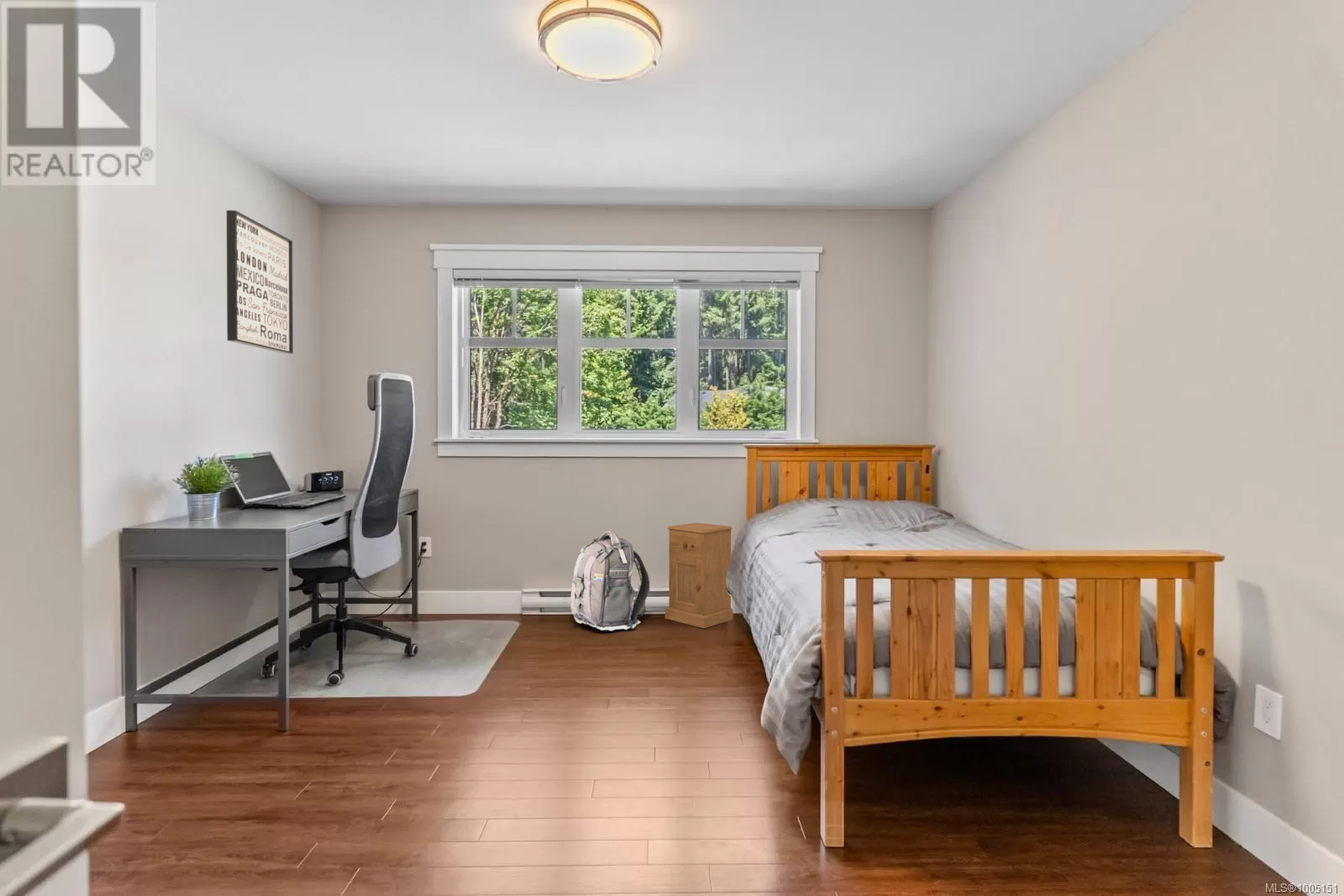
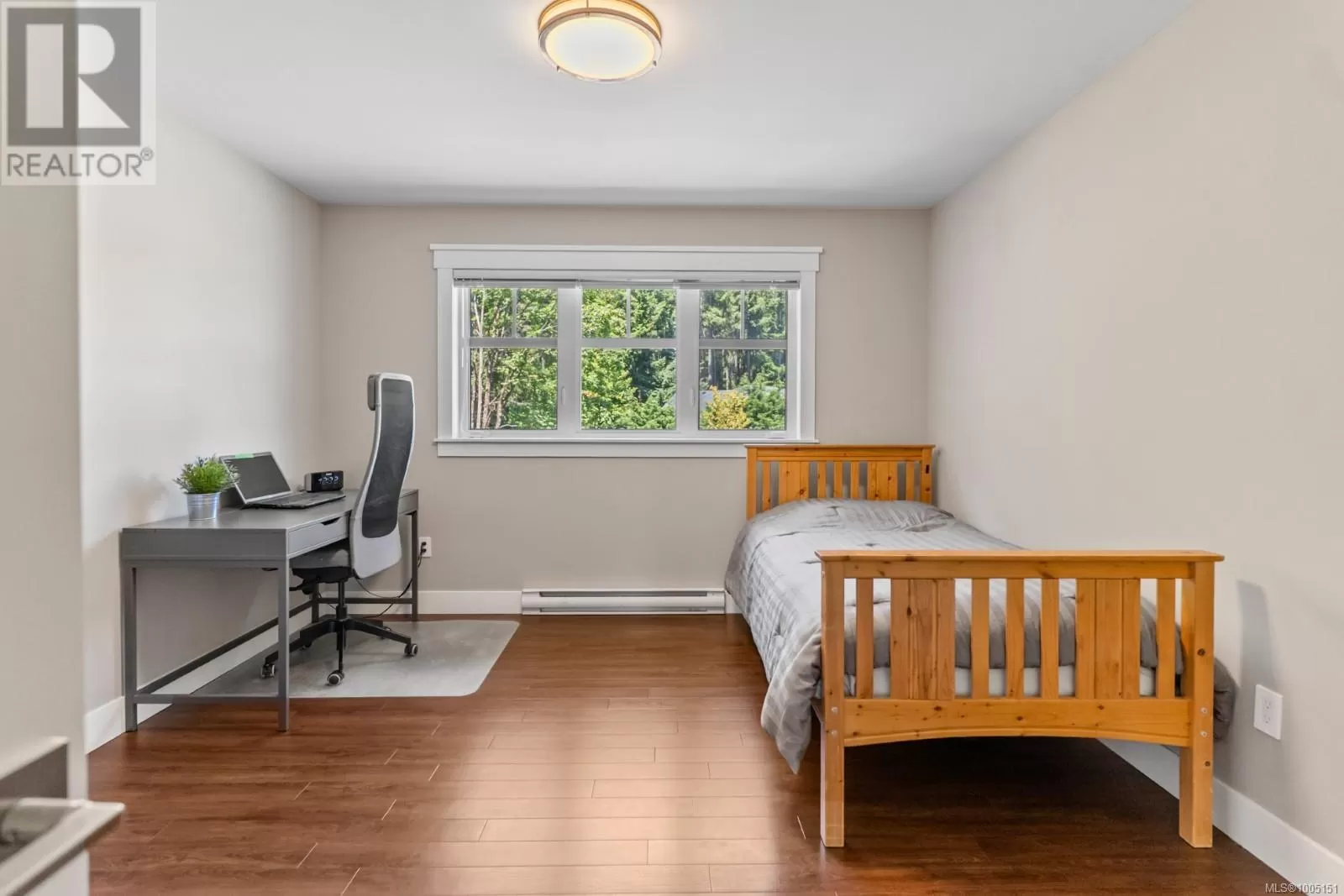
- nightstand [664,522,734,629]
- wall art [226,209,294,354]
- backpack [569,530,650,632]
